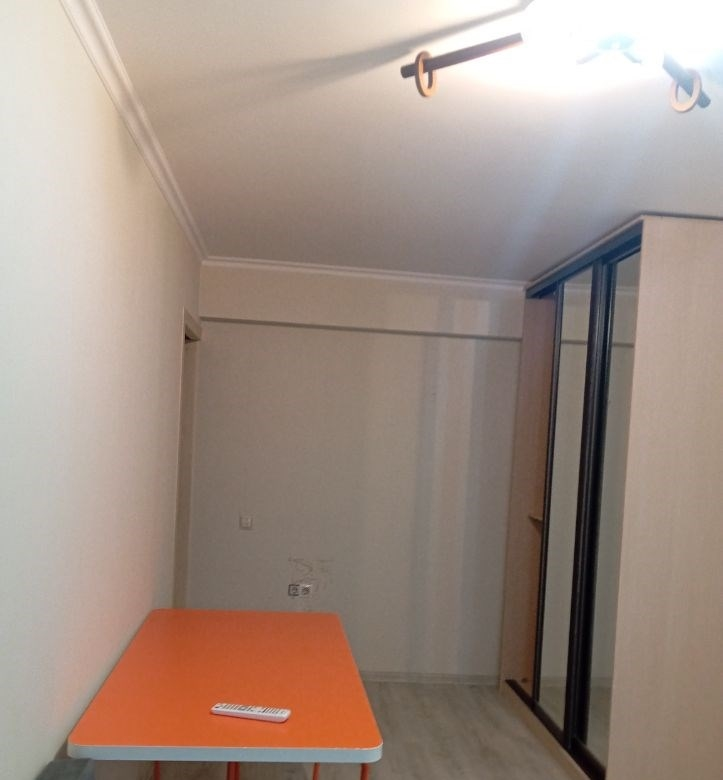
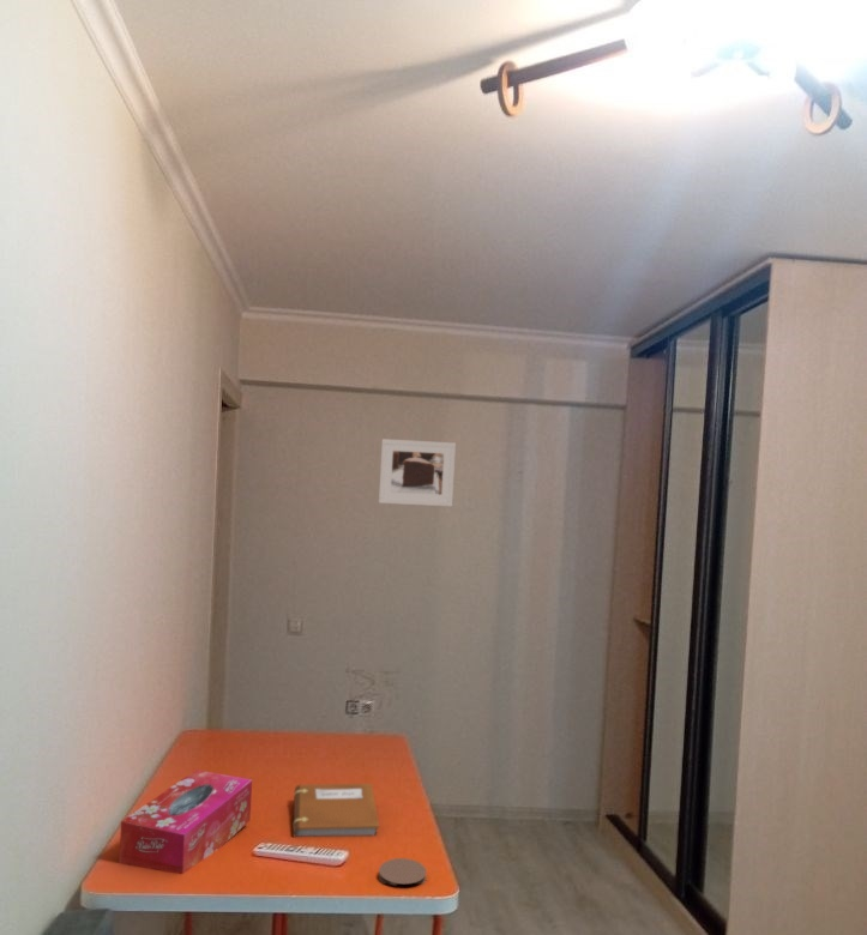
+ notebook [291,783,380,839]
+ tissue box [119,768,253,875]
+ coaster [378,857,428,887]
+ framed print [378,438,457,507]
